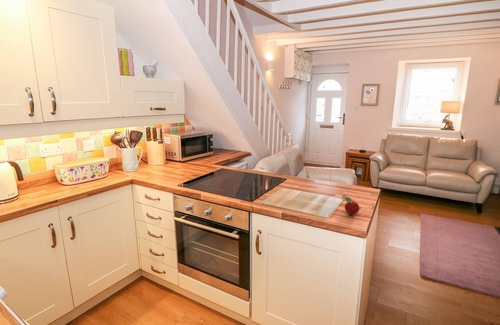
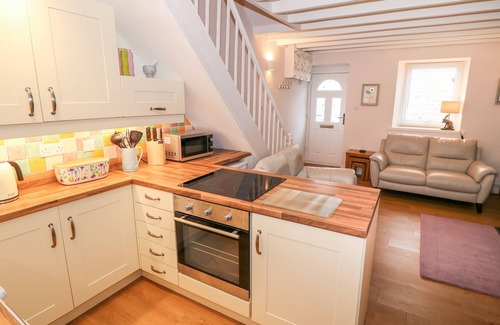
- fruit [340,193,360,216]
